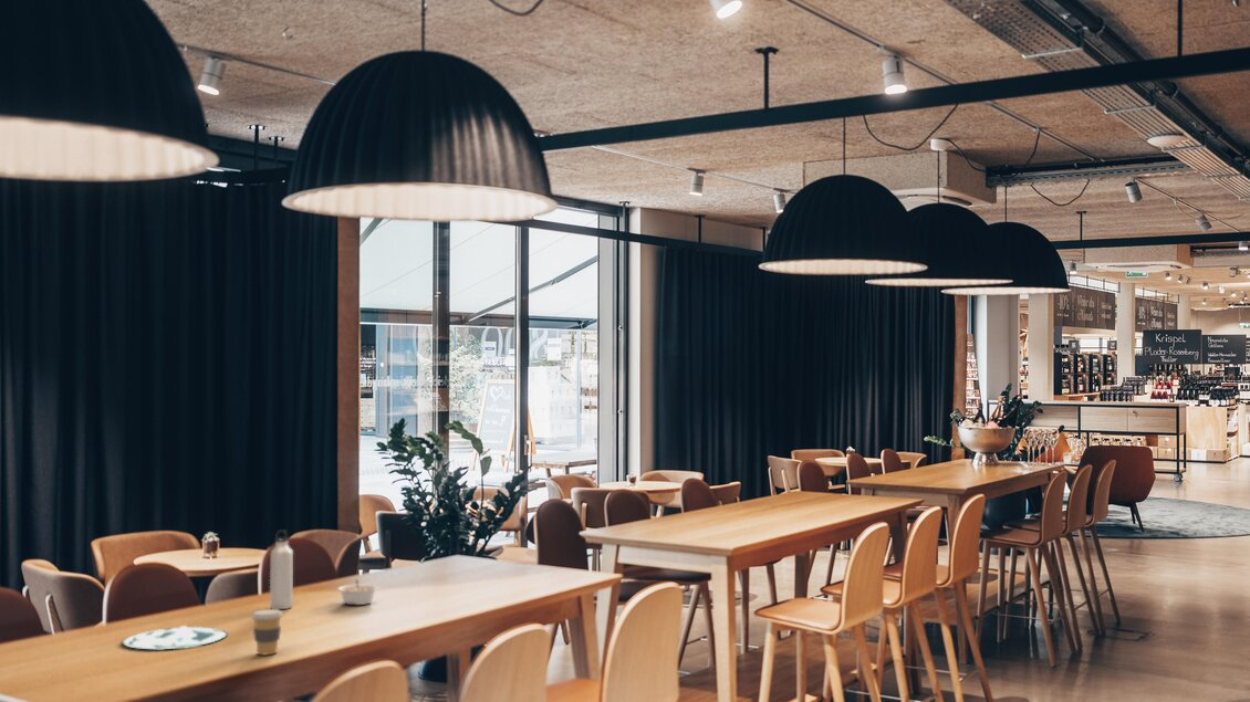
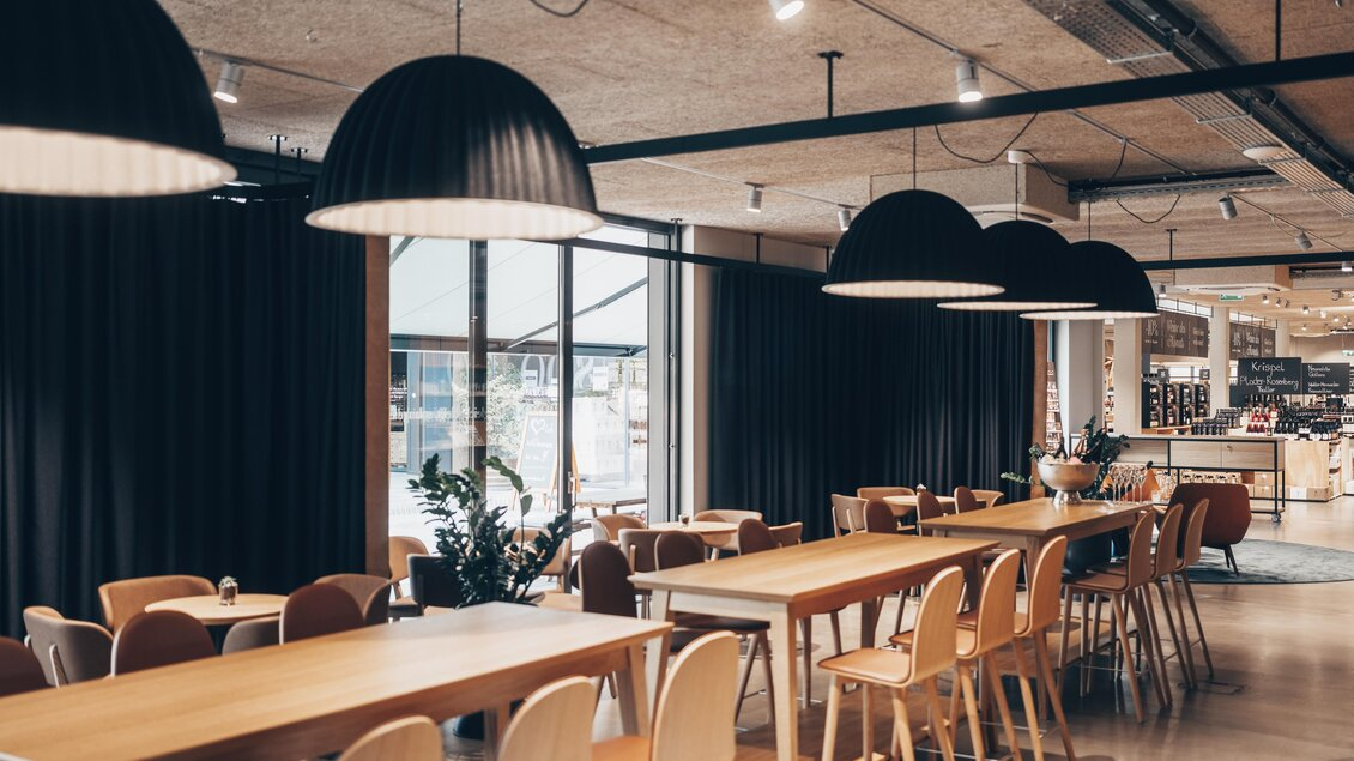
- legume [336,578,378,606]
- coffee cup [250,608,284,656]
- plate [121,625,228,650]
- water bottle [269,530,294,610]
